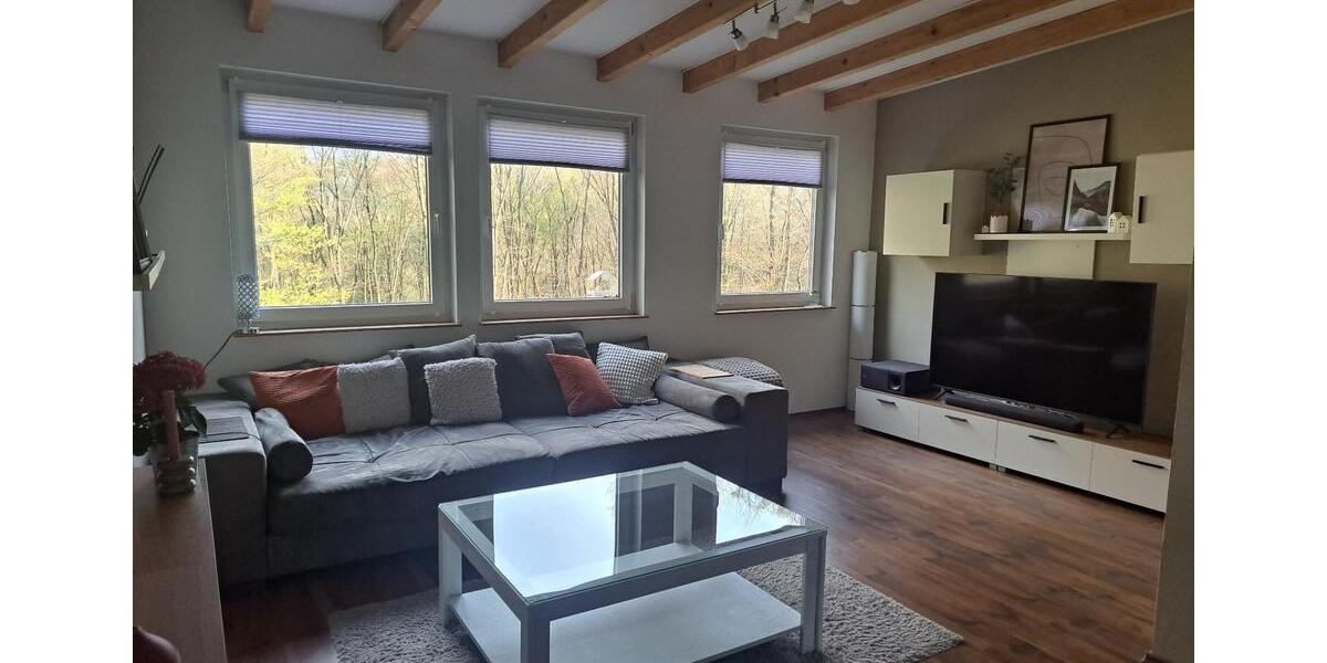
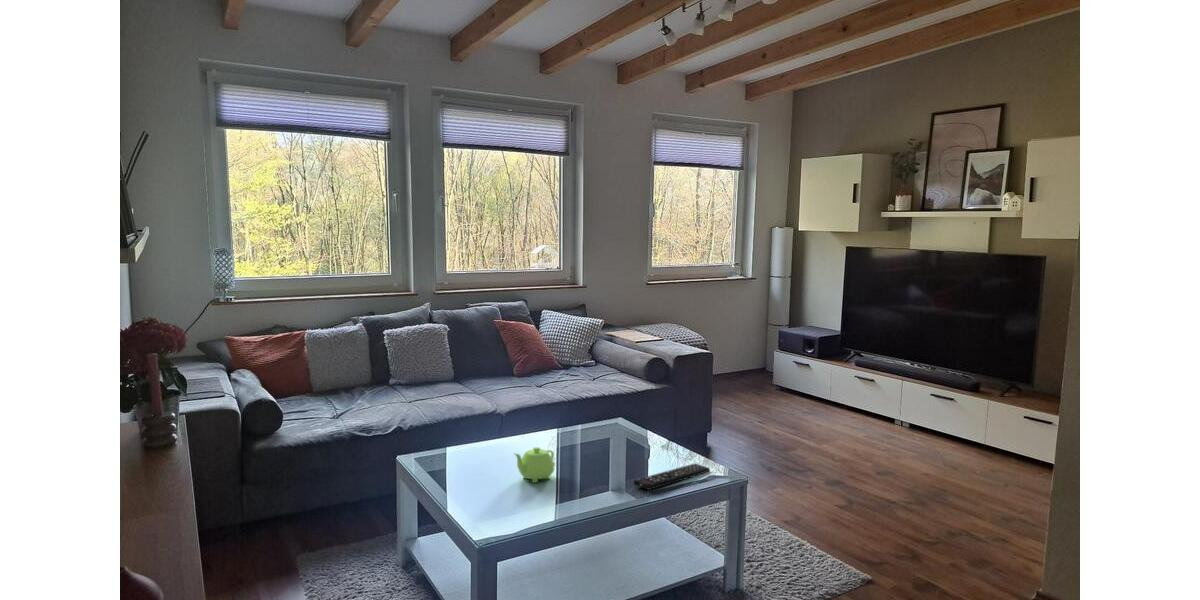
+ teapot [514,446,556,484]
+ remote control [633,462,711,491]
